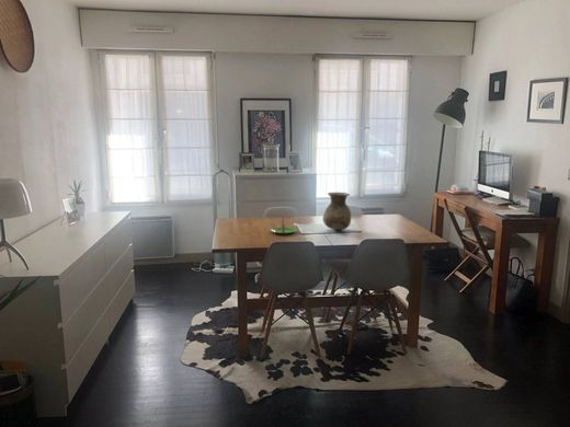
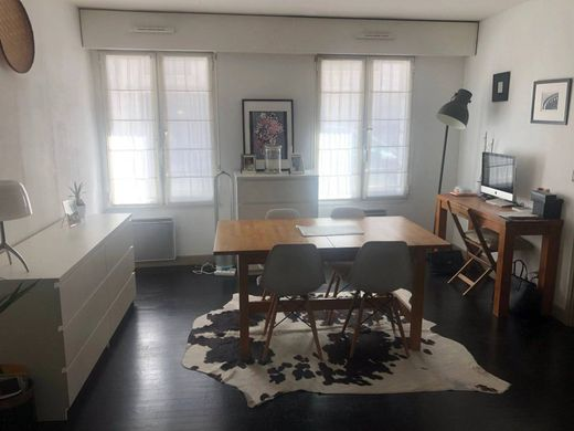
- candle [270,215,297,234]
- vase [321,192,352,231]
